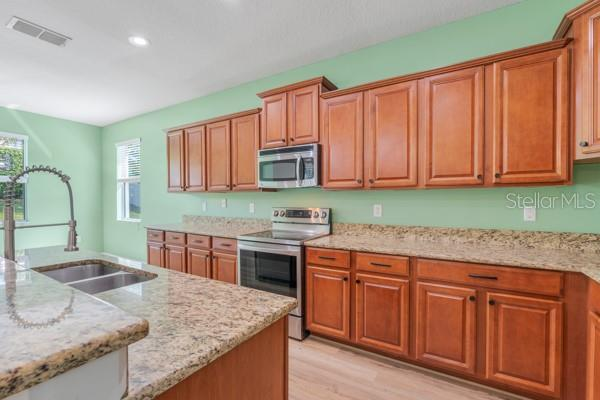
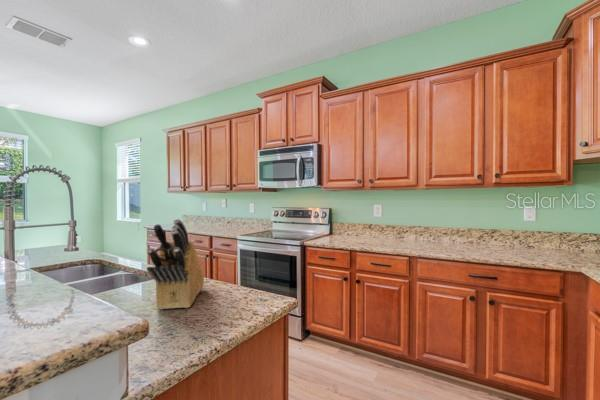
+ knife block [146,218,205,310]
